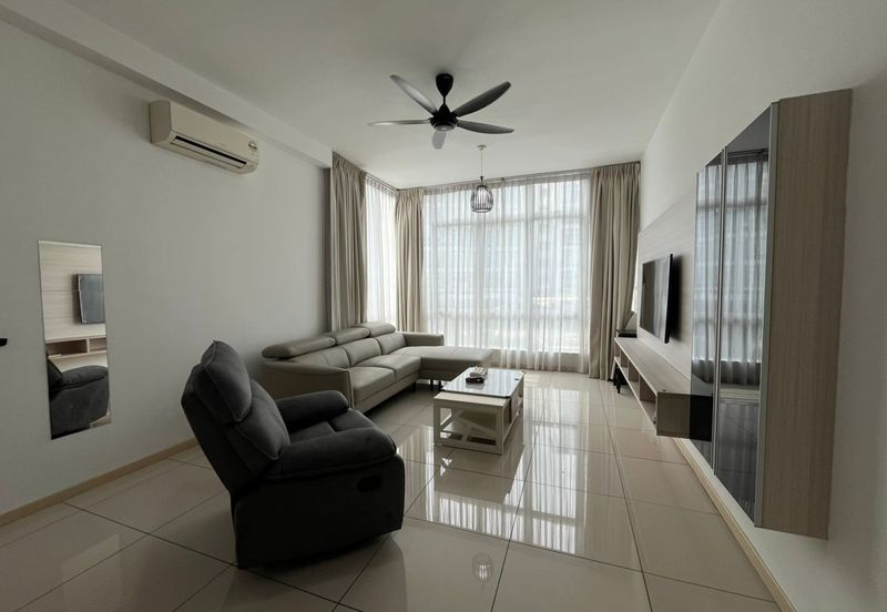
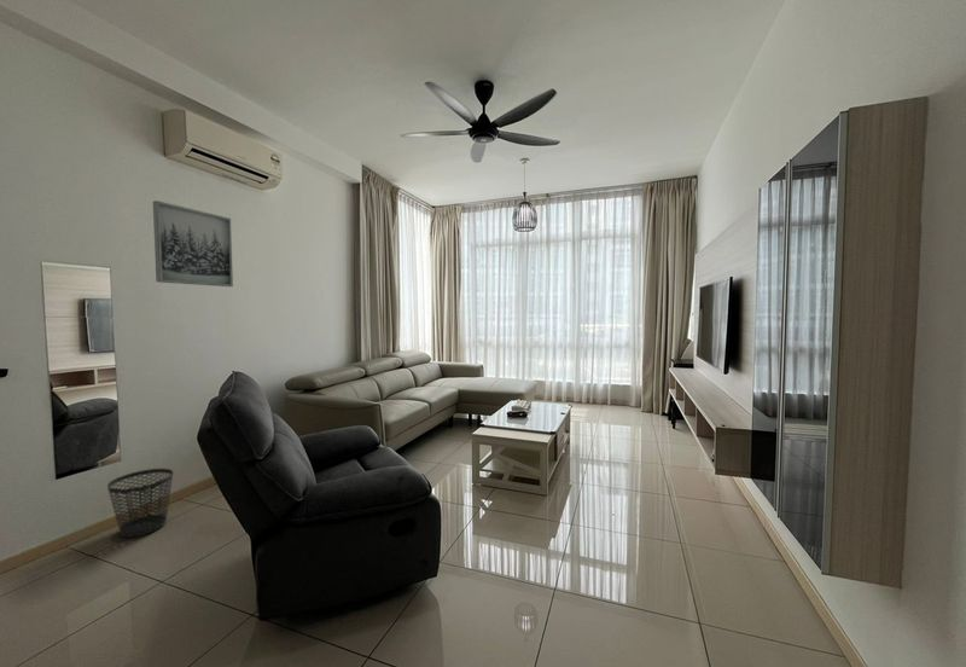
+ wastebasket [106,468,174,539]
+ wall art [152,199,234,288]
